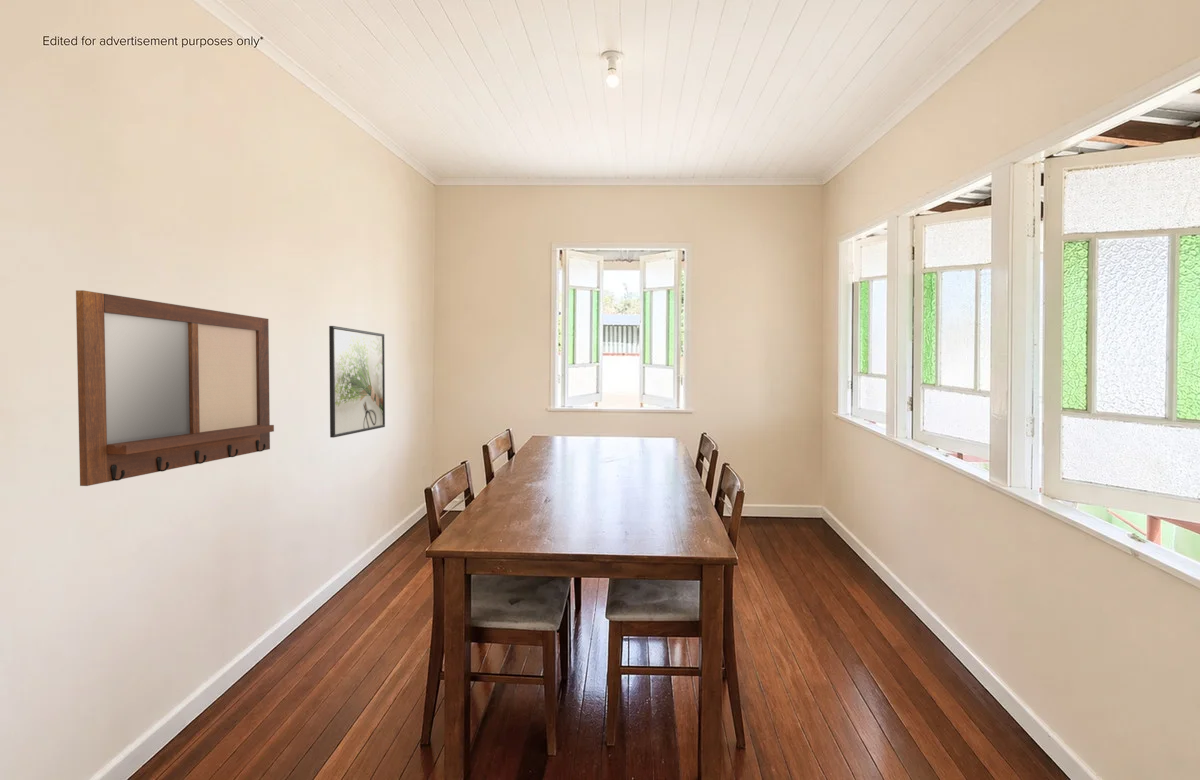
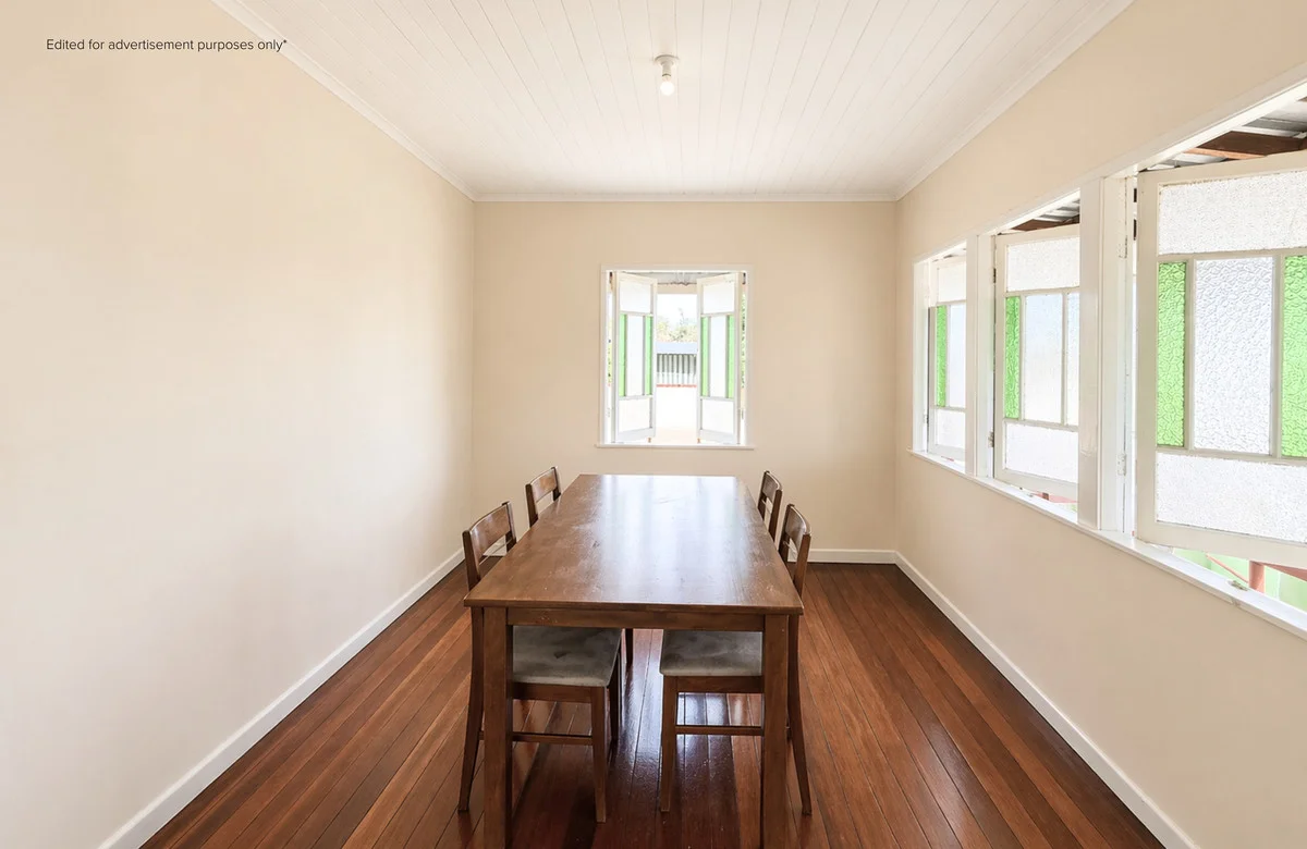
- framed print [328,325,386,439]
- writing board [75,289,275,487]
